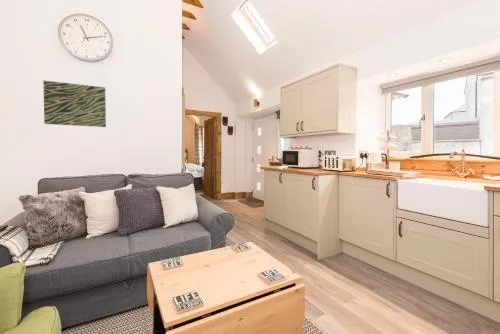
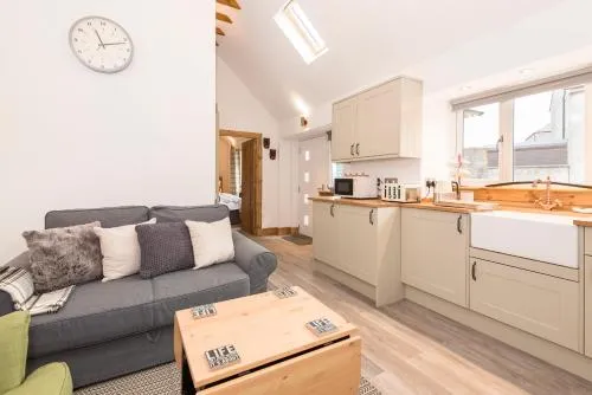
- wall art [42,79,107,128]
